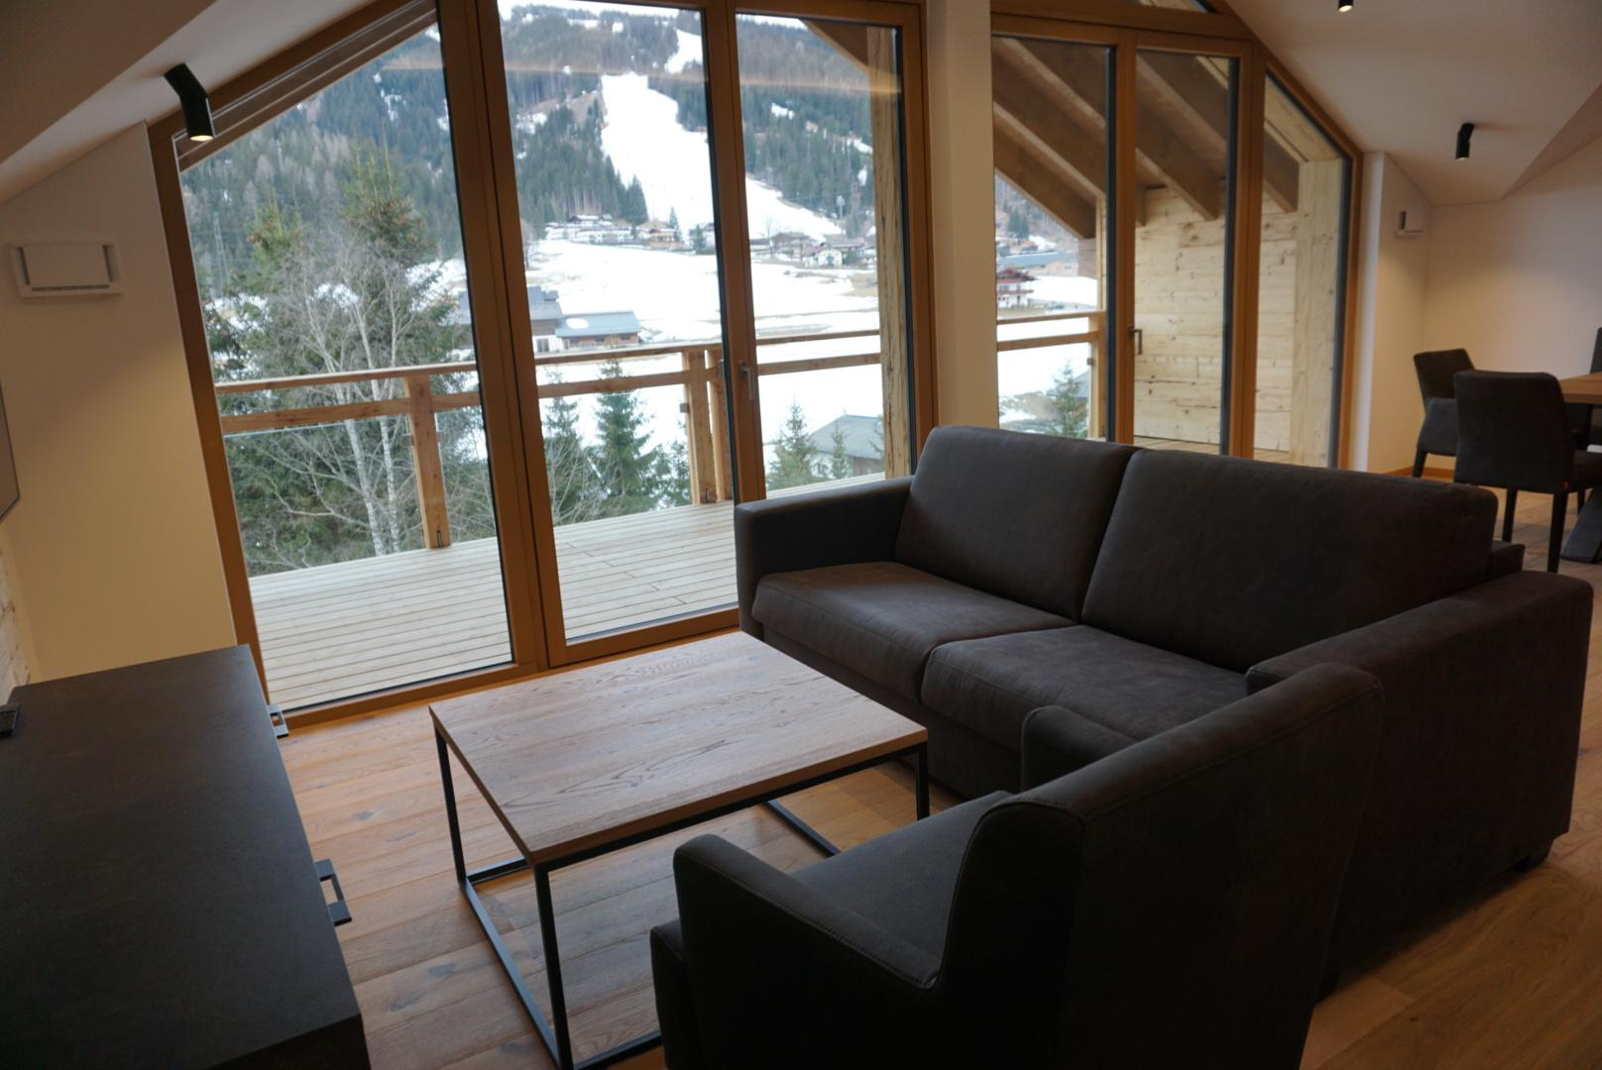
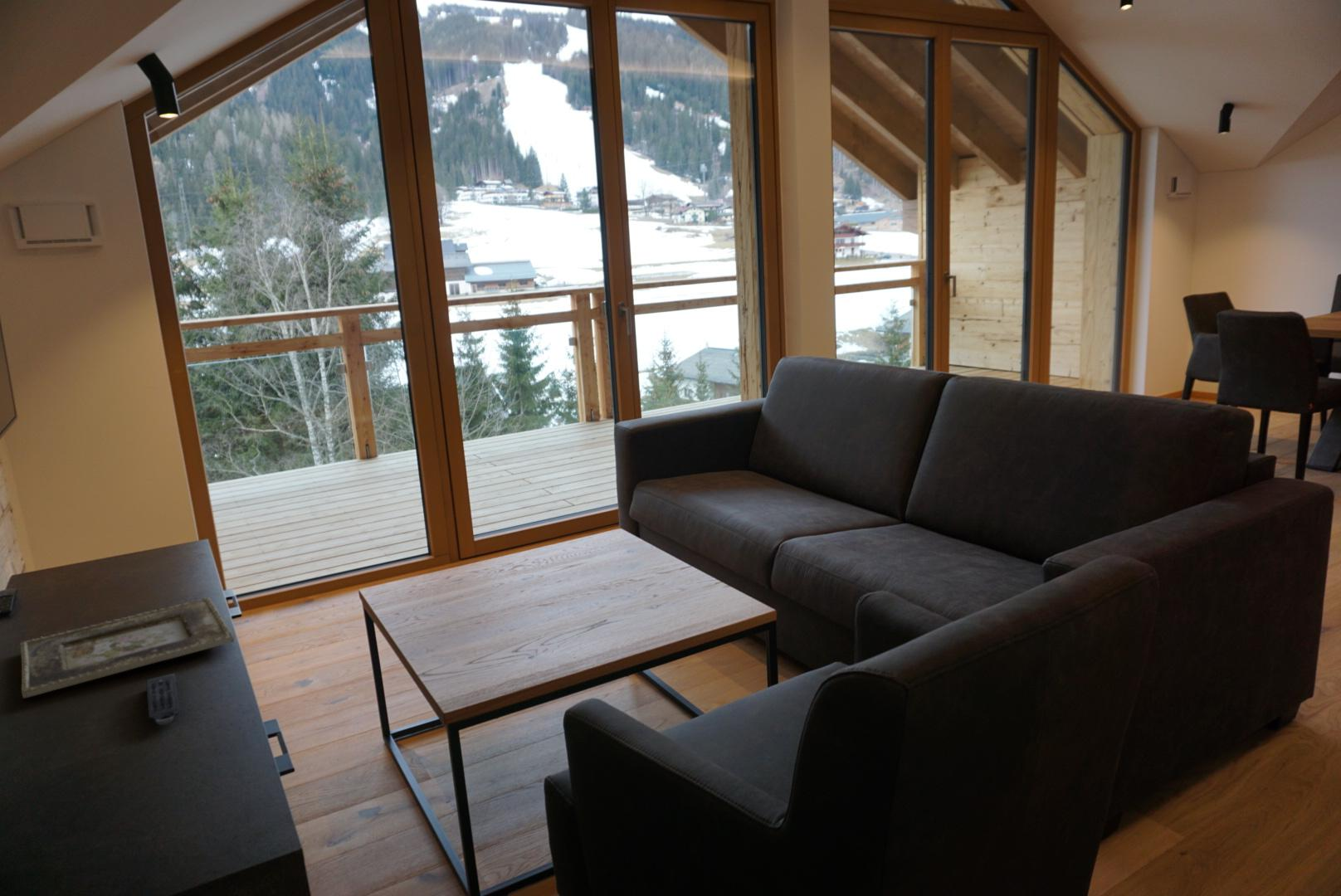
+ picture frame [20,597,235,699]
+ remote control [145,673,181,726]
